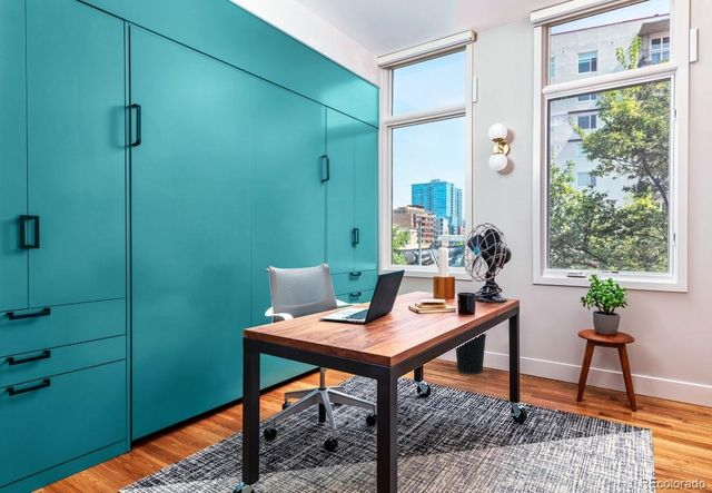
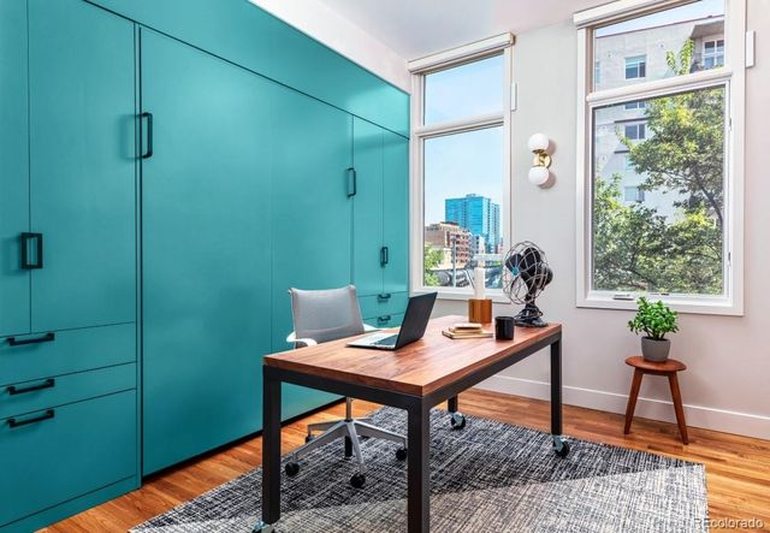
- wastebasket [455,333,487,375]
